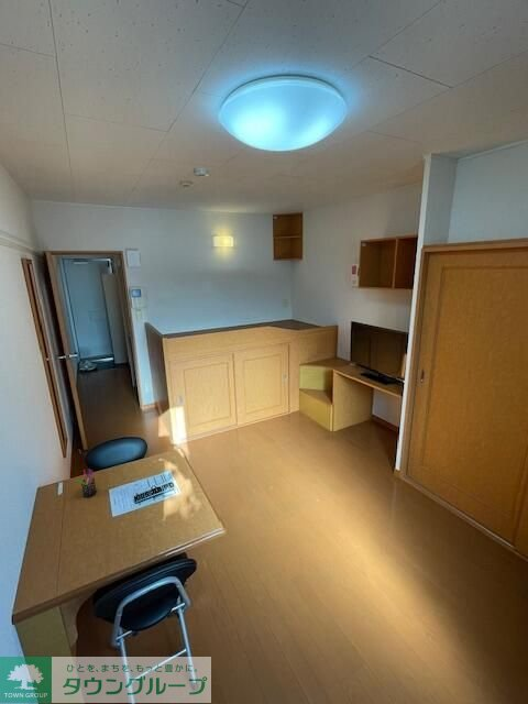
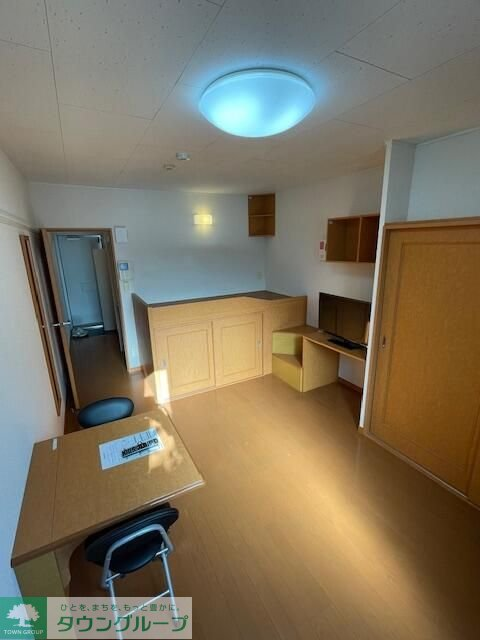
- pen holder [76,469,98,498]
